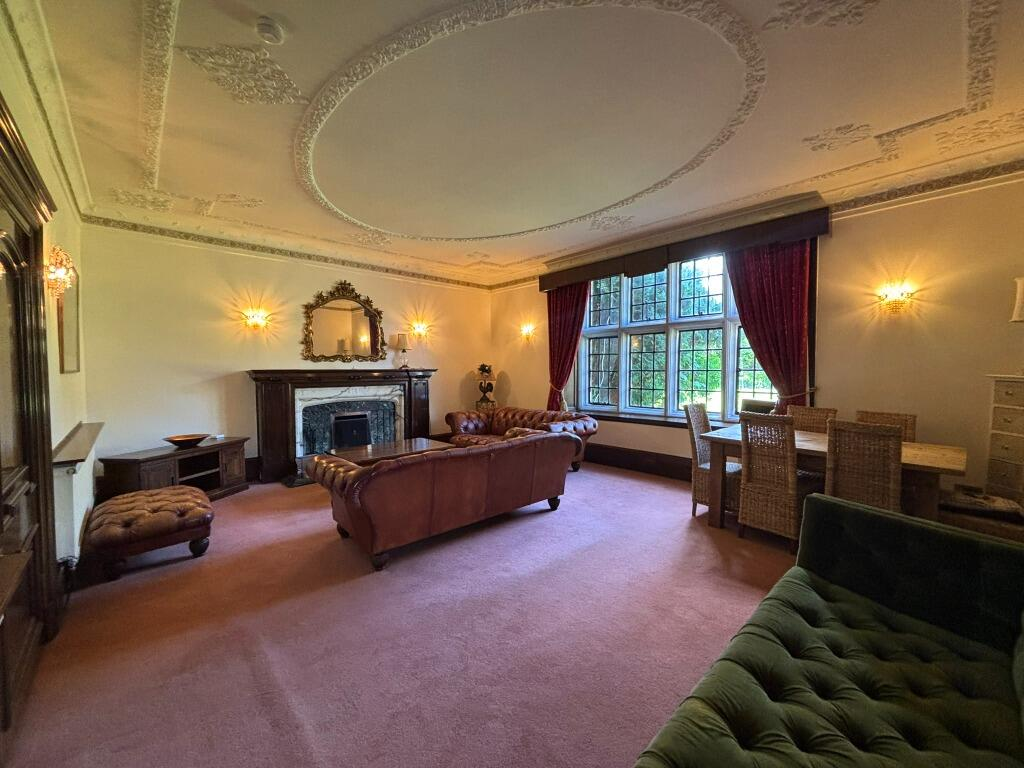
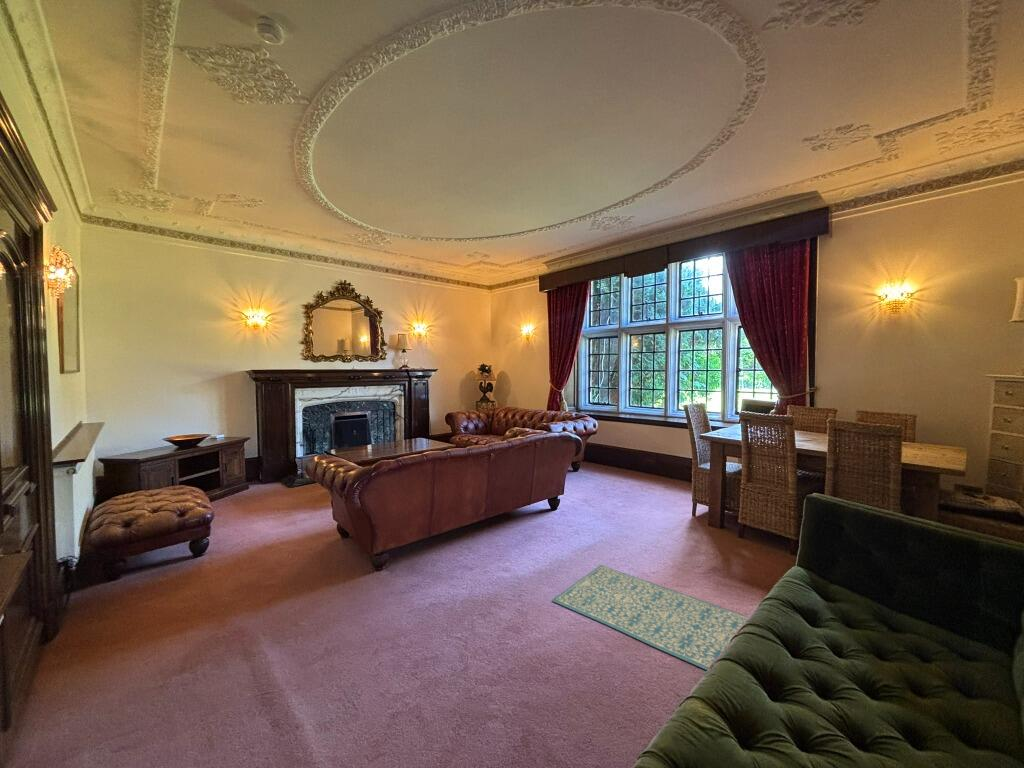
+ rug [550,564,750,671]
